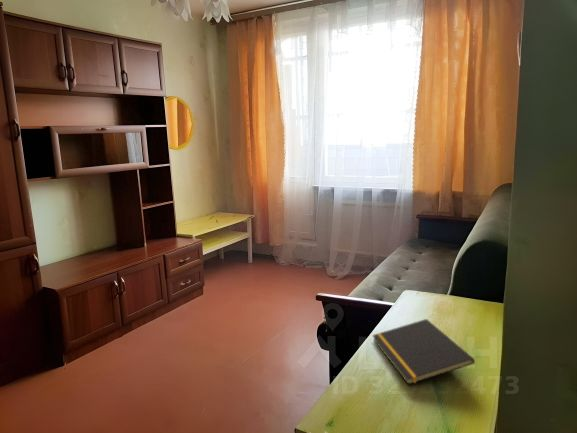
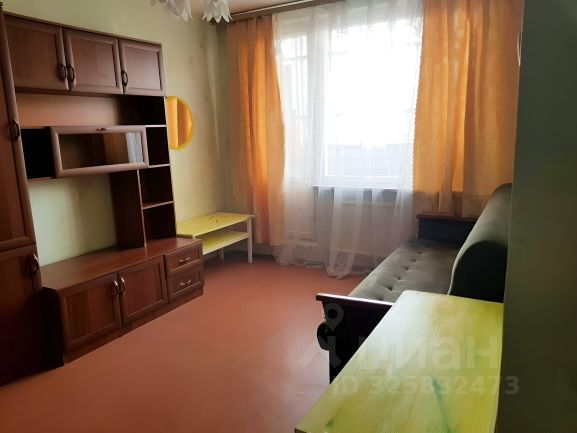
- notepad [371,318,476,386]
